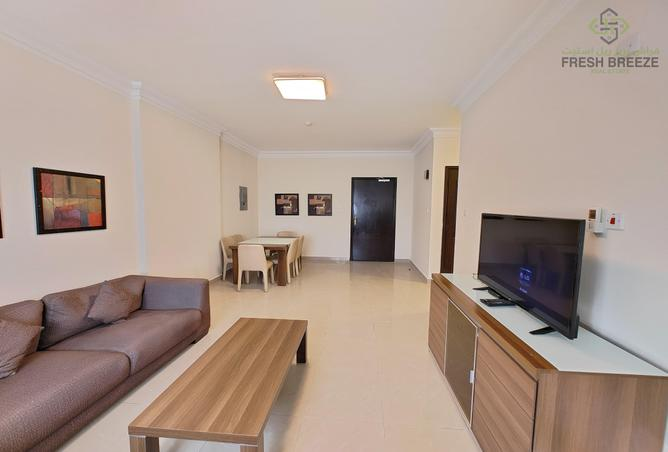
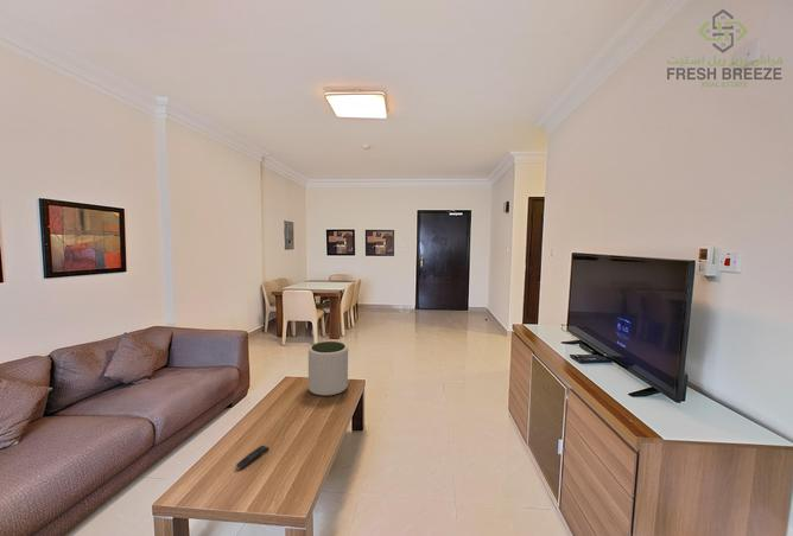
+ plant pot [307,340,349,397]
+ remote control [235,445,269,471]
